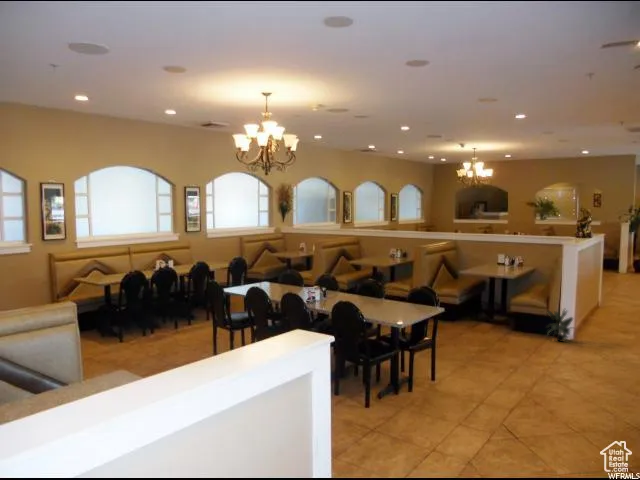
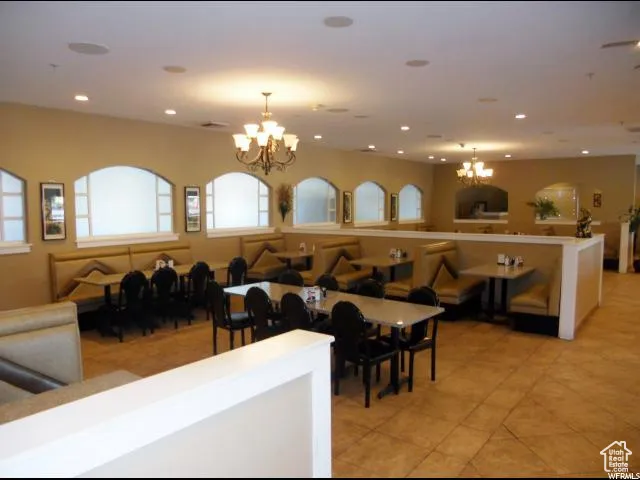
- potted plant [545,306,577,343]
